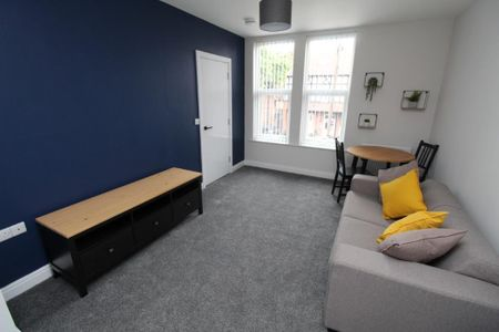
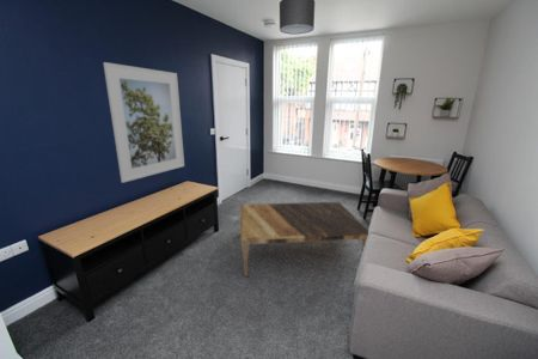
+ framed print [102,61,185,184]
+ coffee table [239,201,369,278]
